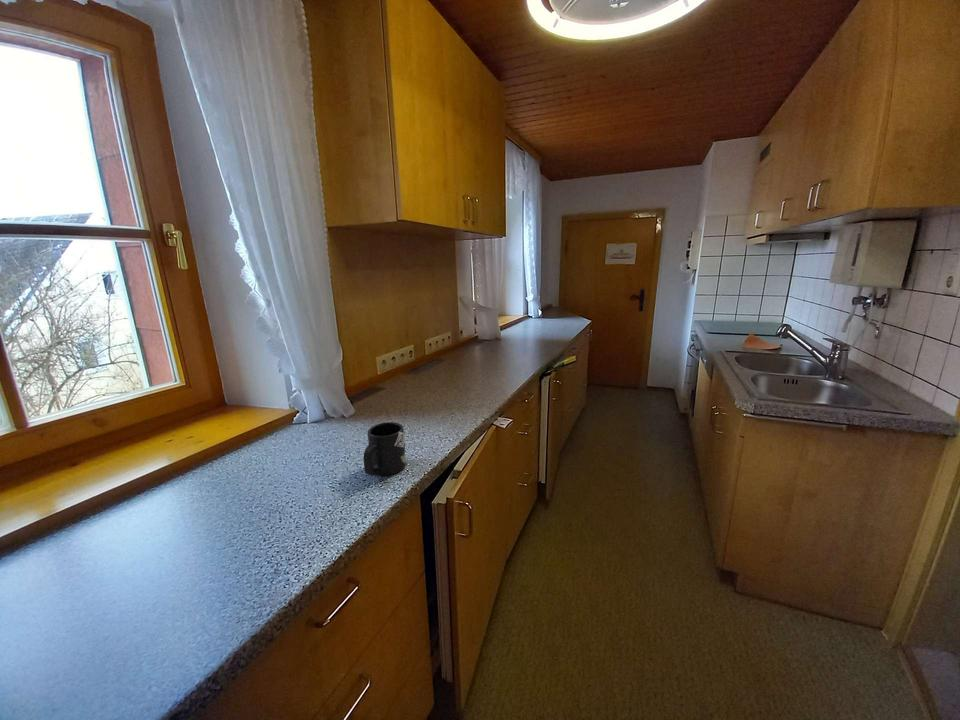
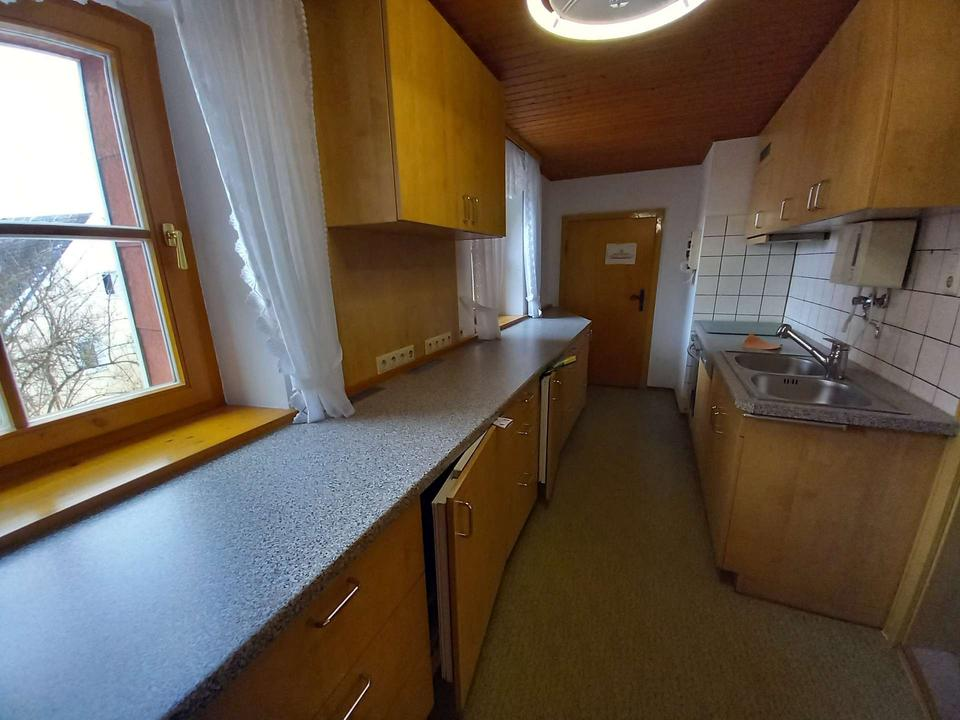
- mug [362,421,407,477]
